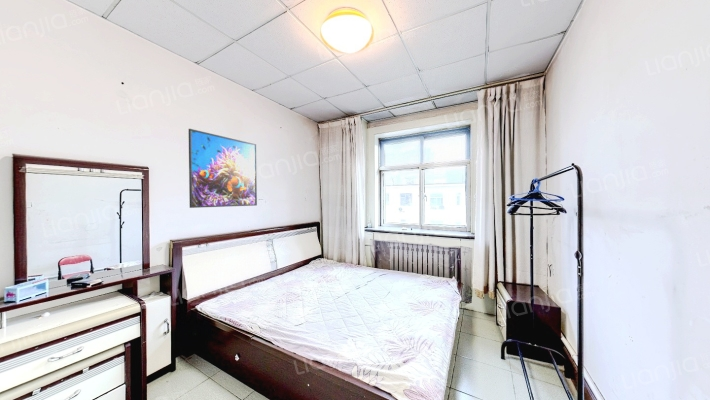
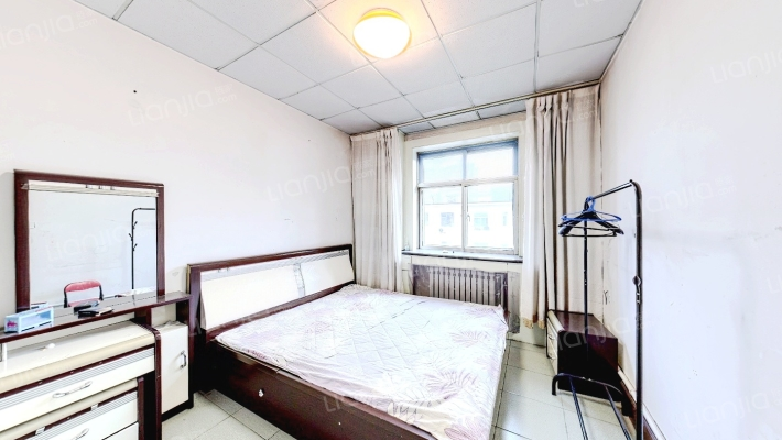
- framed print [188,128,258,209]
